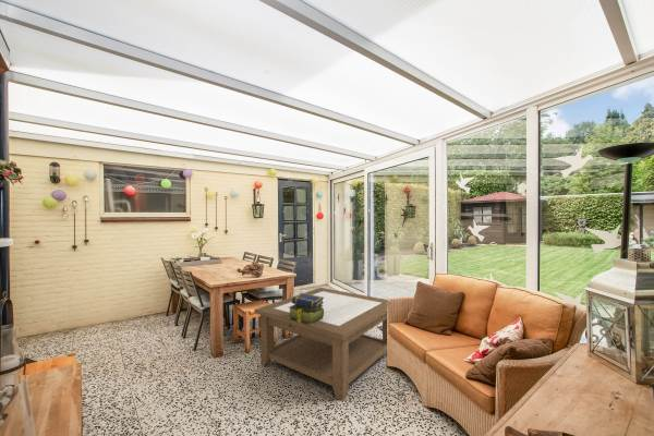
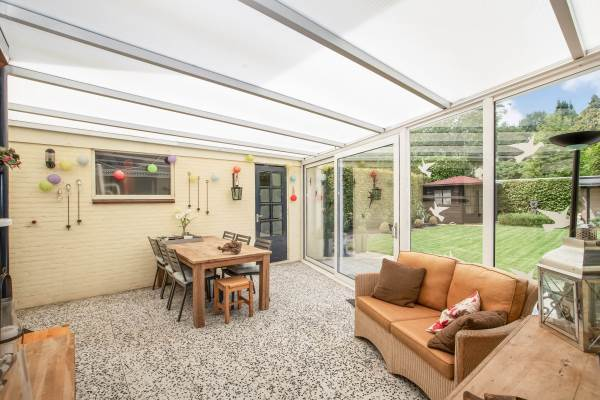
- stack of books [288,292,324,325]
- coffee table [253,287,389,402]
